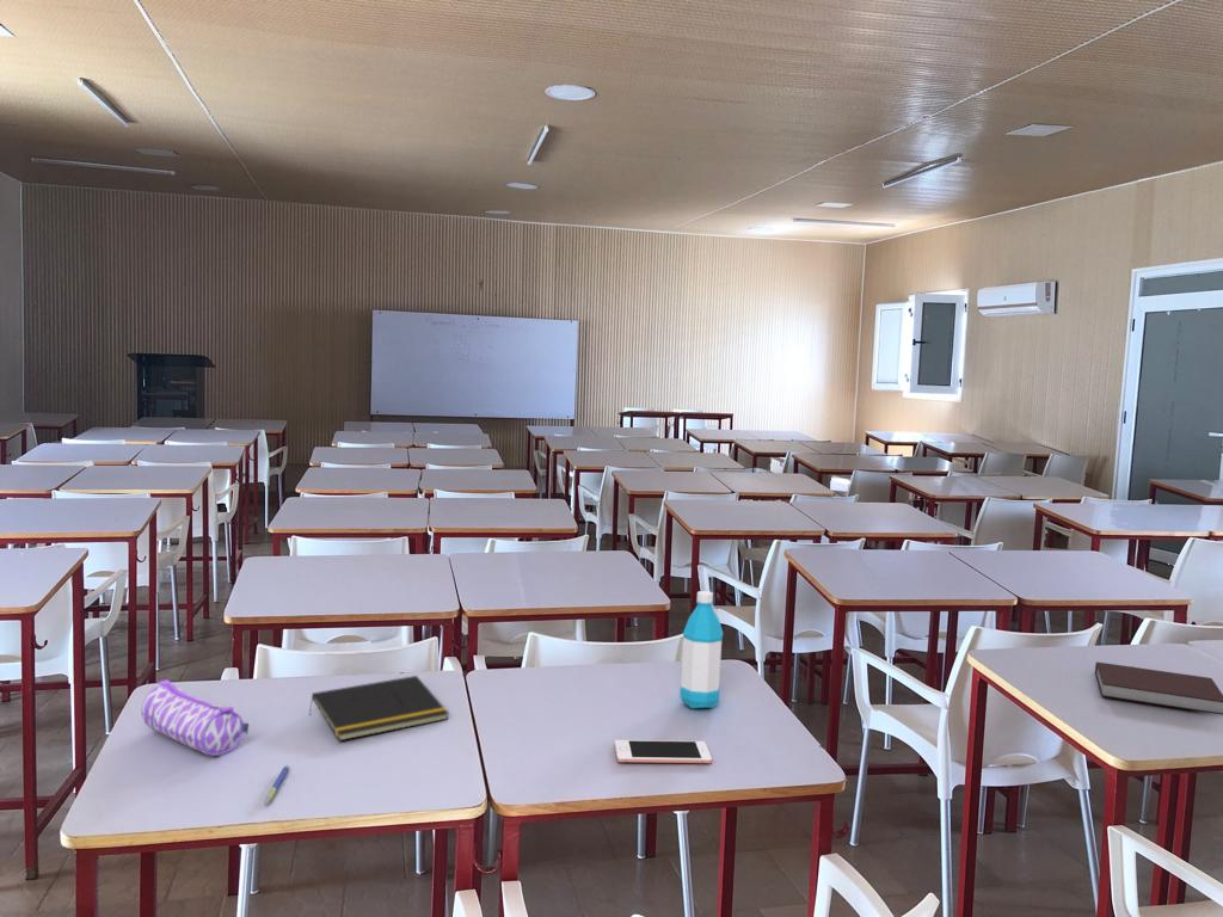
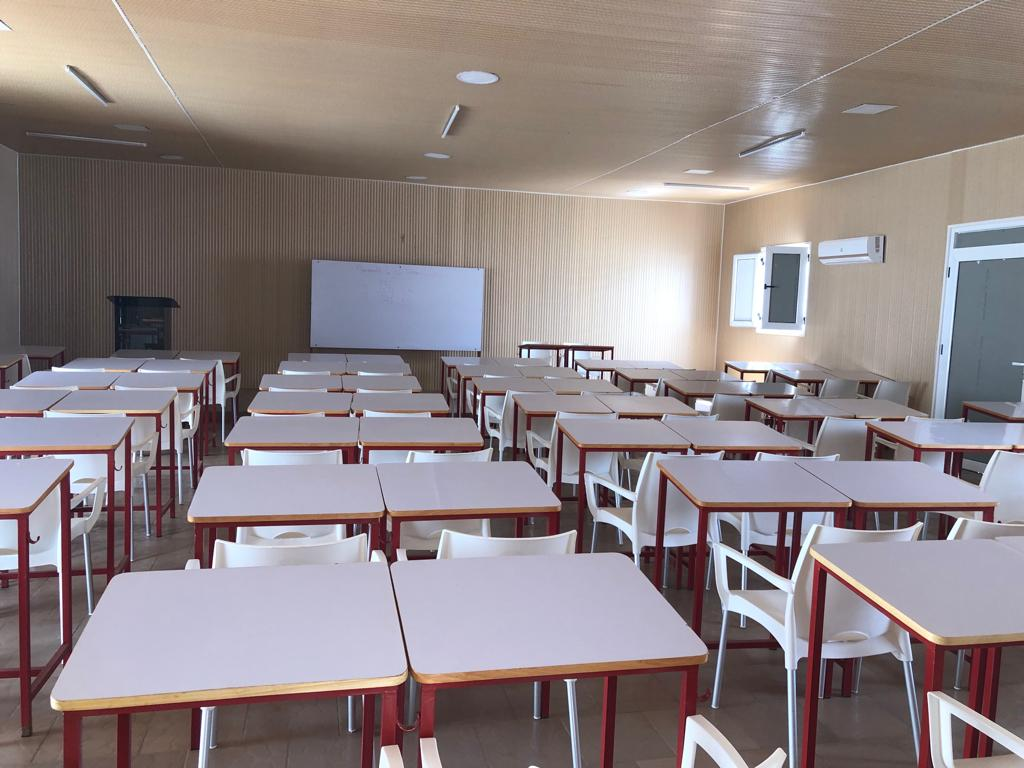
- pencil case [141,678,250,757]
- pen [263,764,290,806]
- cell phone [614,739,713,764]
- notepad [308,675,450,741]
- water bottle [678,590,724,709]
- notebook [1094,660,1223,716]
